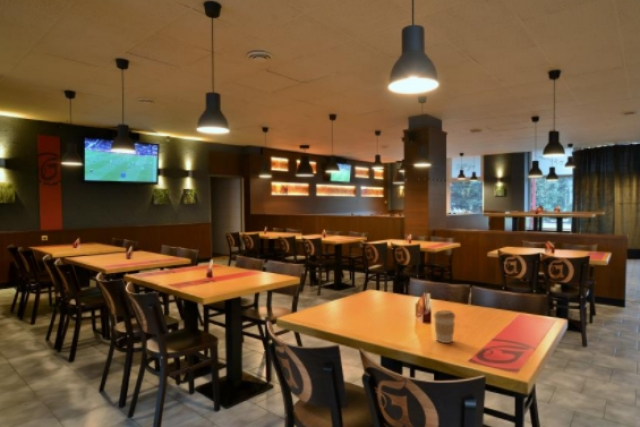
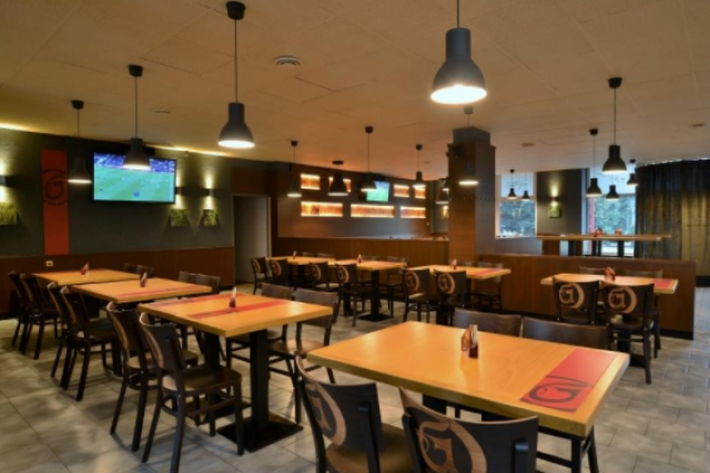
- coffee cup [432,309,457,344]
